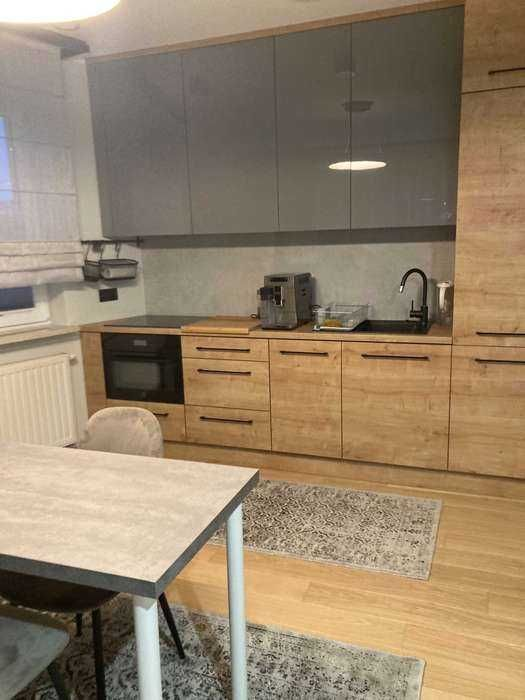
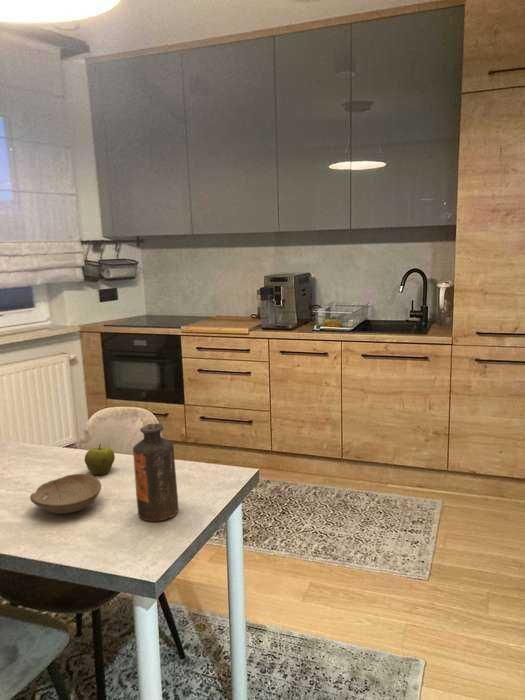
+ bowl [29,473,102,515]
+ apple [84,443,116,476]
+ bottle [132,422,180,523]
